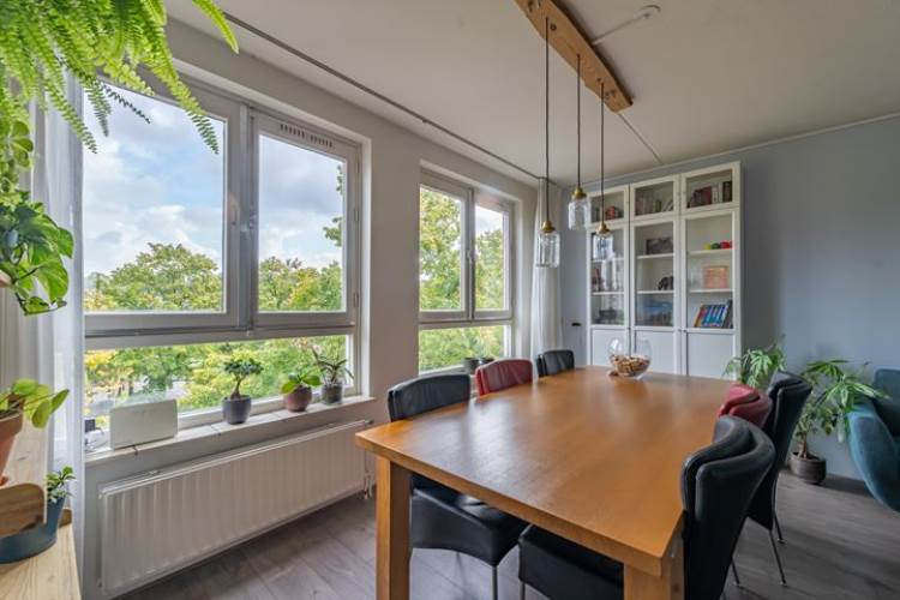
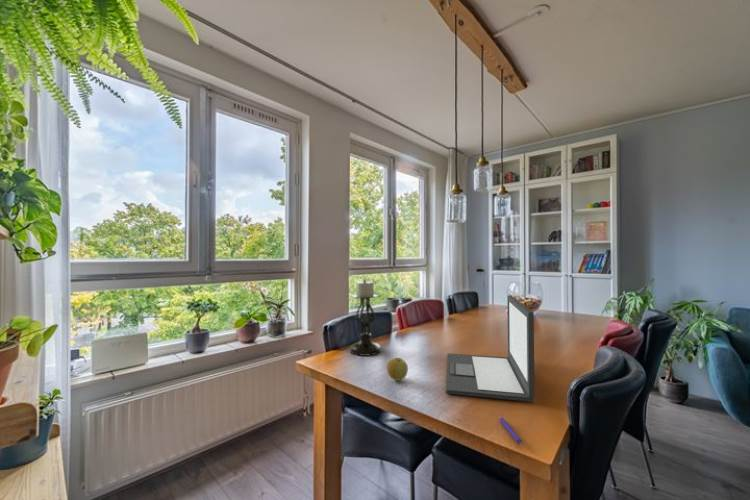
+ candle holder [349,278,382,357]
+ apple [386,357,409,382]
+ pen [499,416,523,445]
+ laptop [445,294,536,403]
